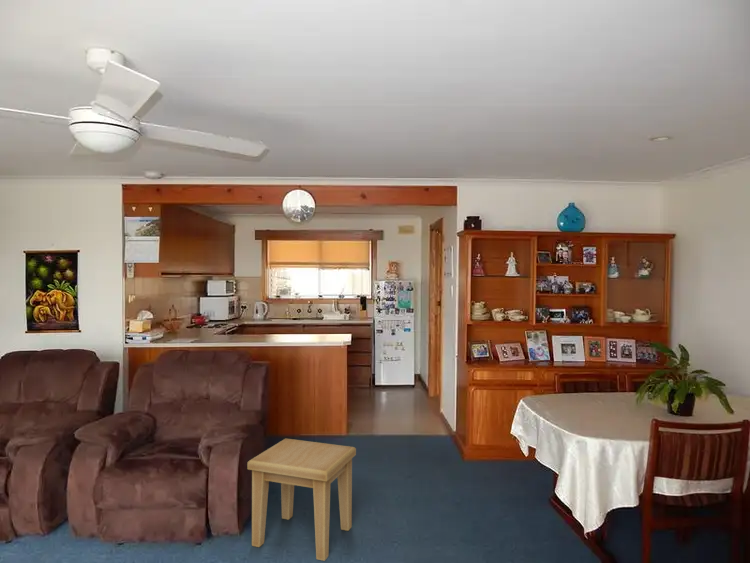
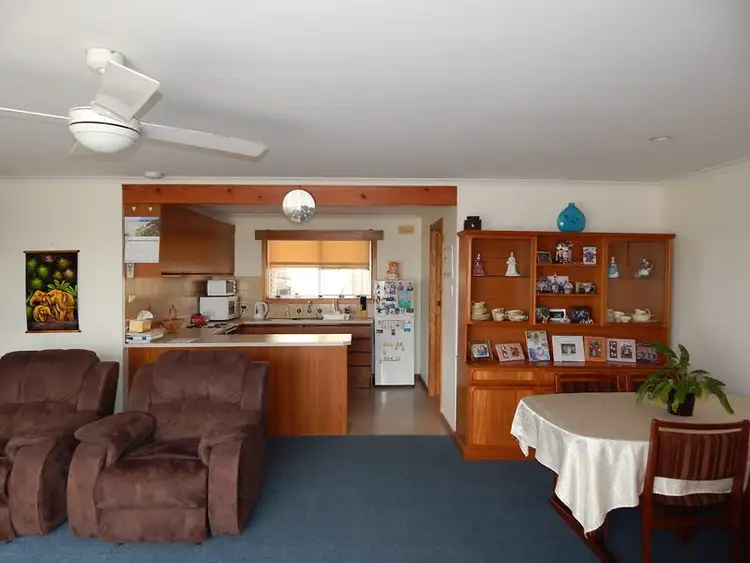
- side table [247,438,357,562]
